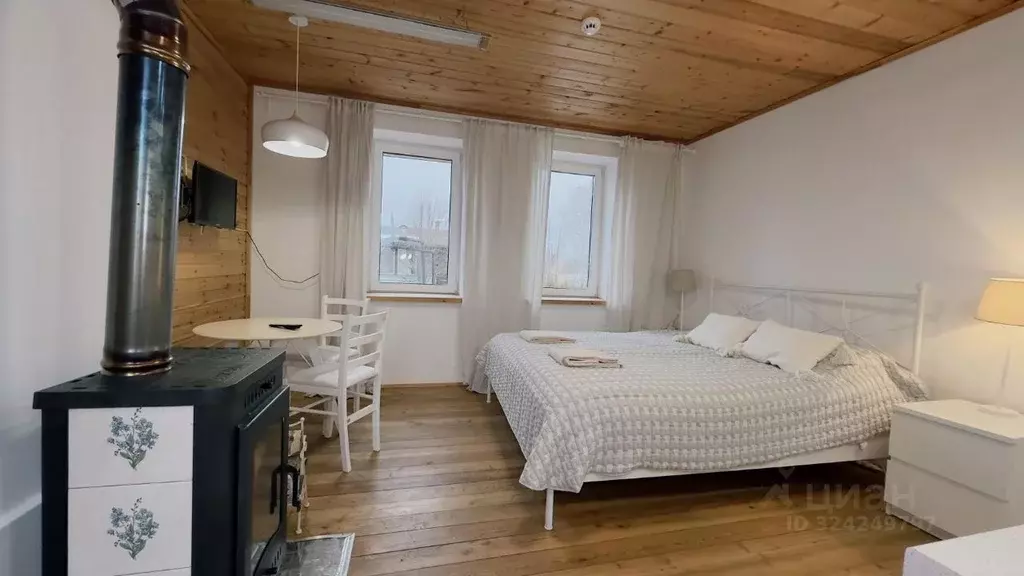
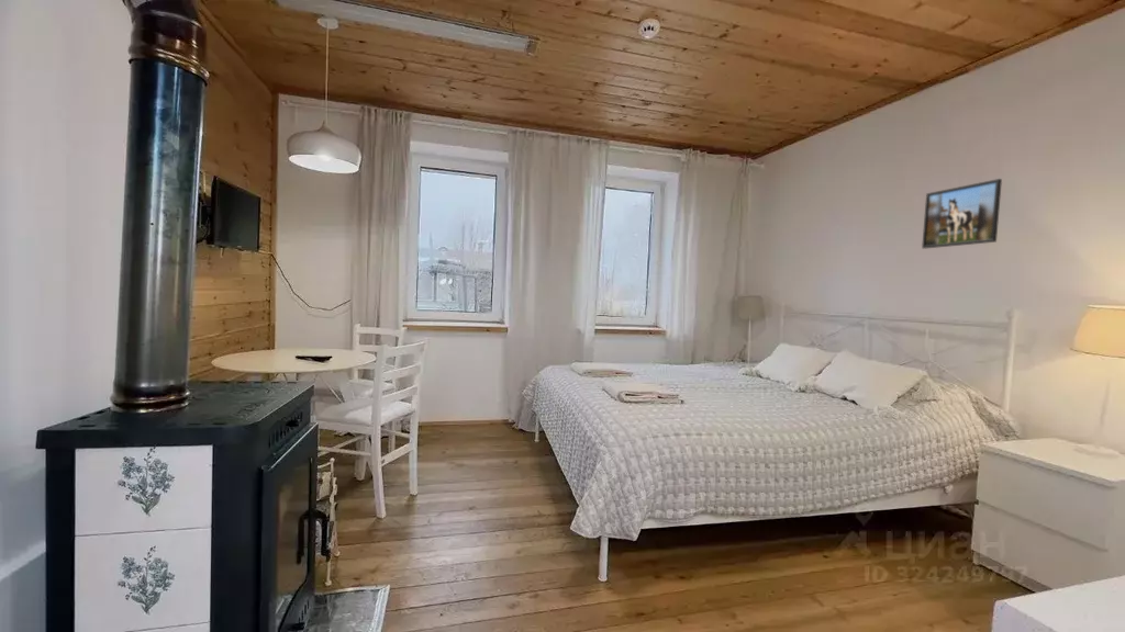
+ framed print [921,178,1003,250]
